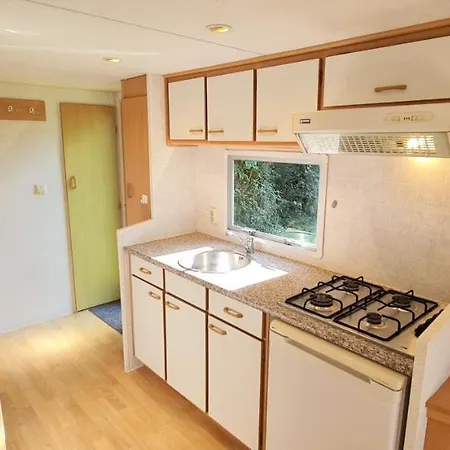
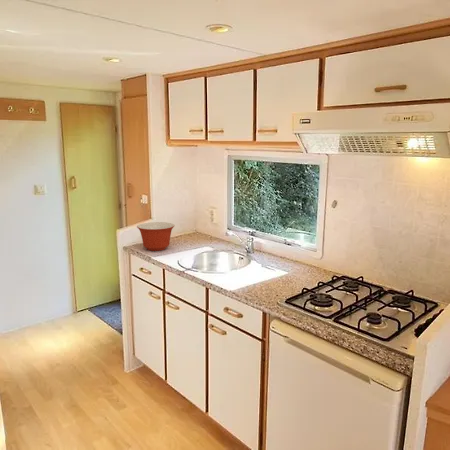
+ mixing bowl [136,221,175,252]
